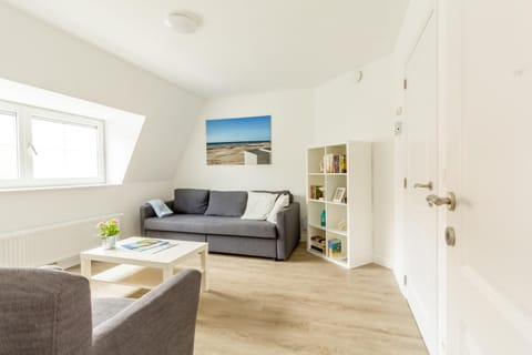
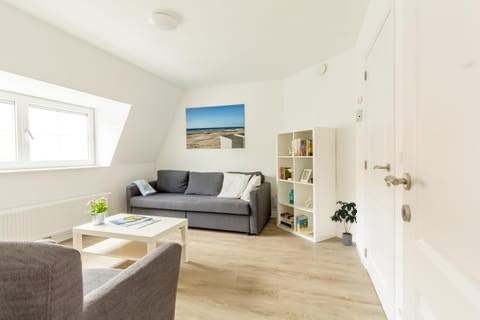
+ potted plant [329,200,357,246]
